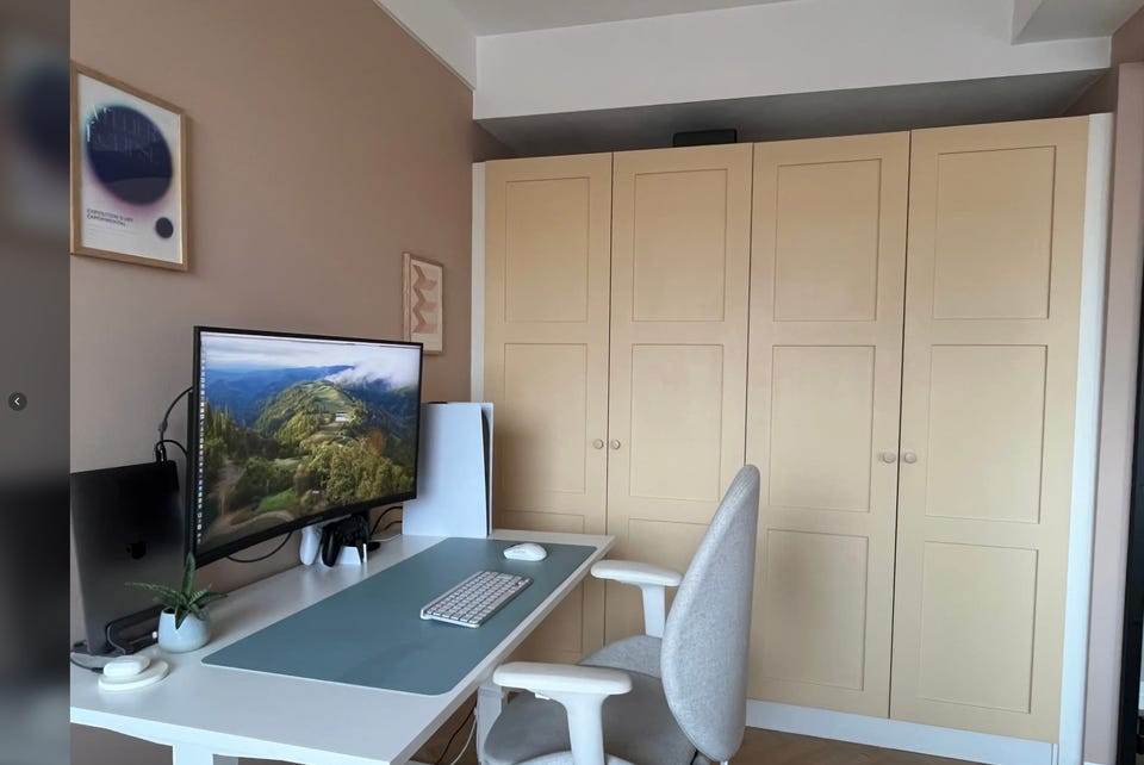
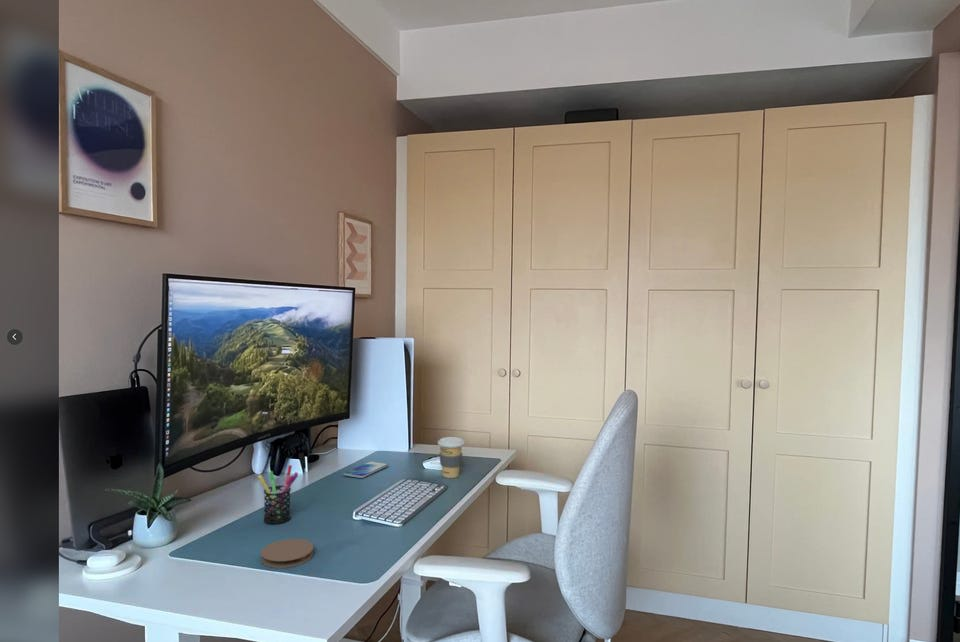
+ coaster [260,538,314,569]
+ smartphone [343,460,389,479]
+ pen holder [257,464,299,525]
+ coffee cup [437,436,466,479]
